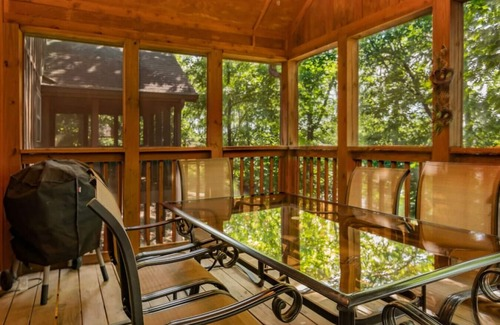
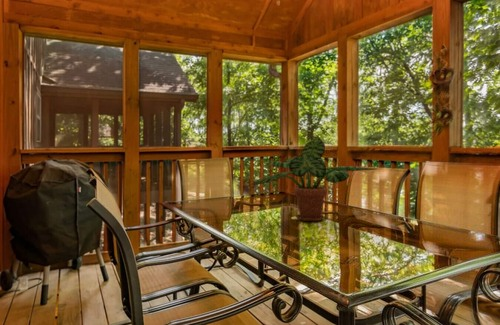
+ potted plant [252,136,376,222]
